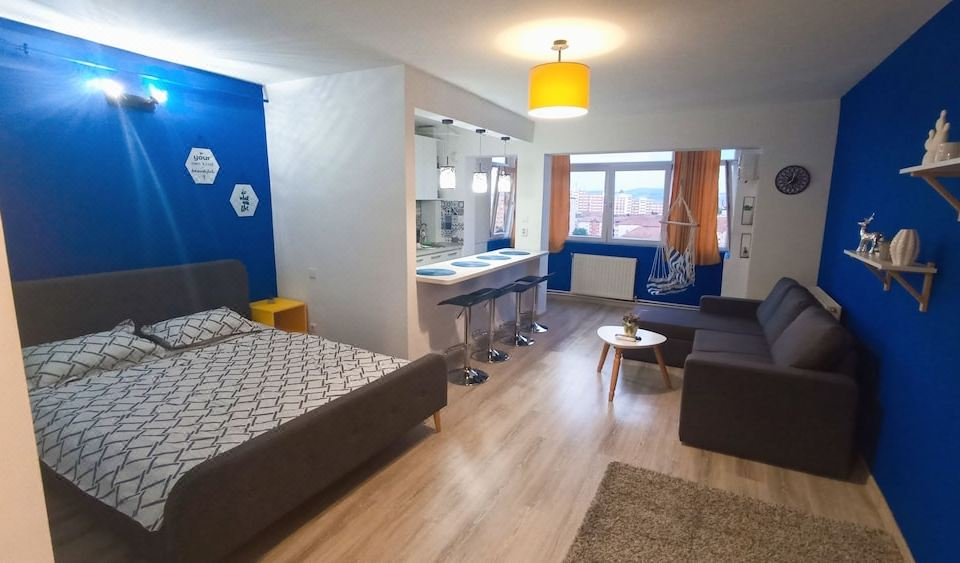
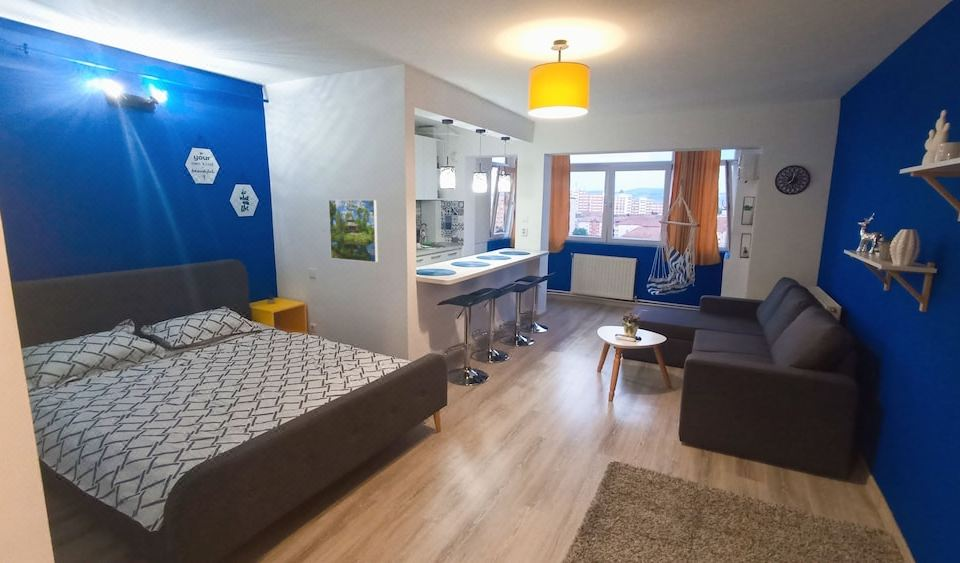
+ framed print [328,199,379,263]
